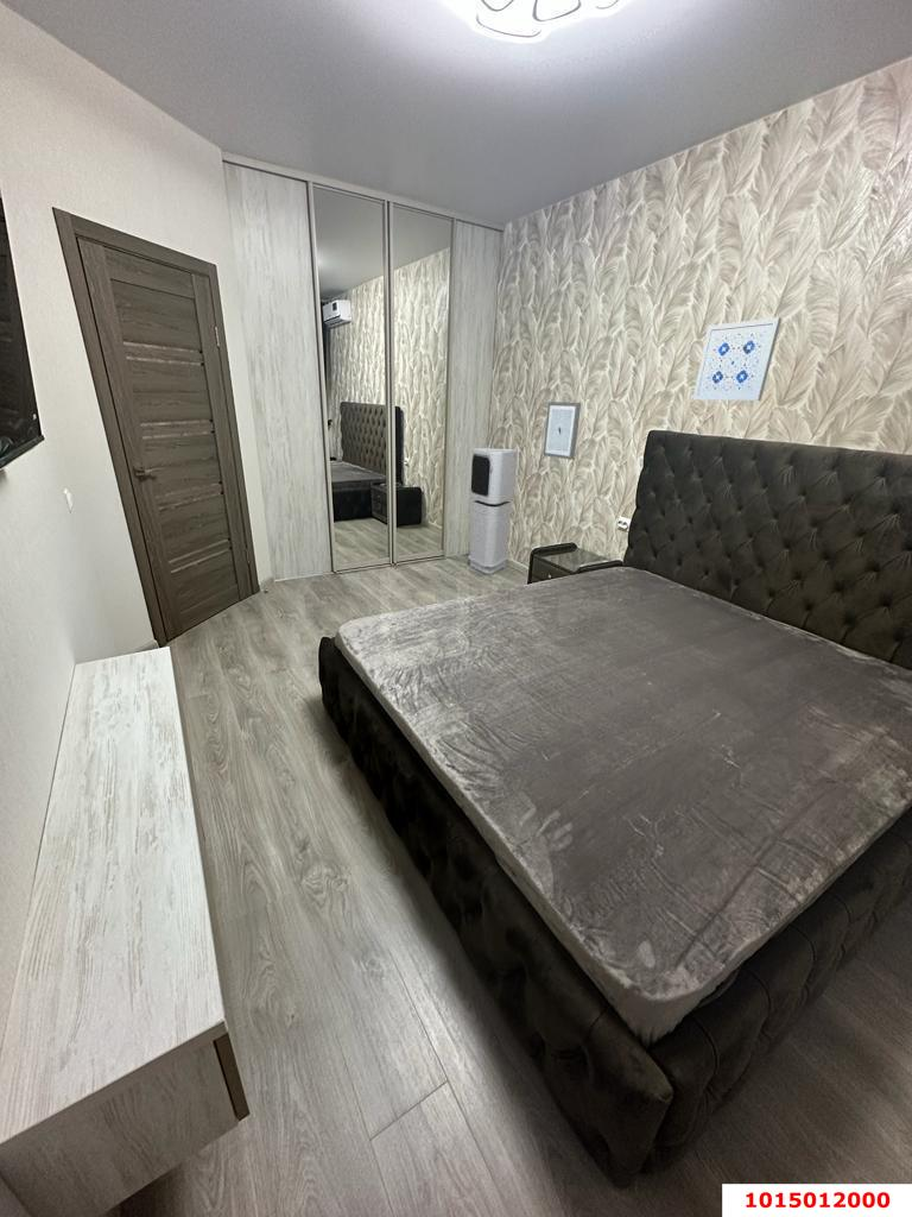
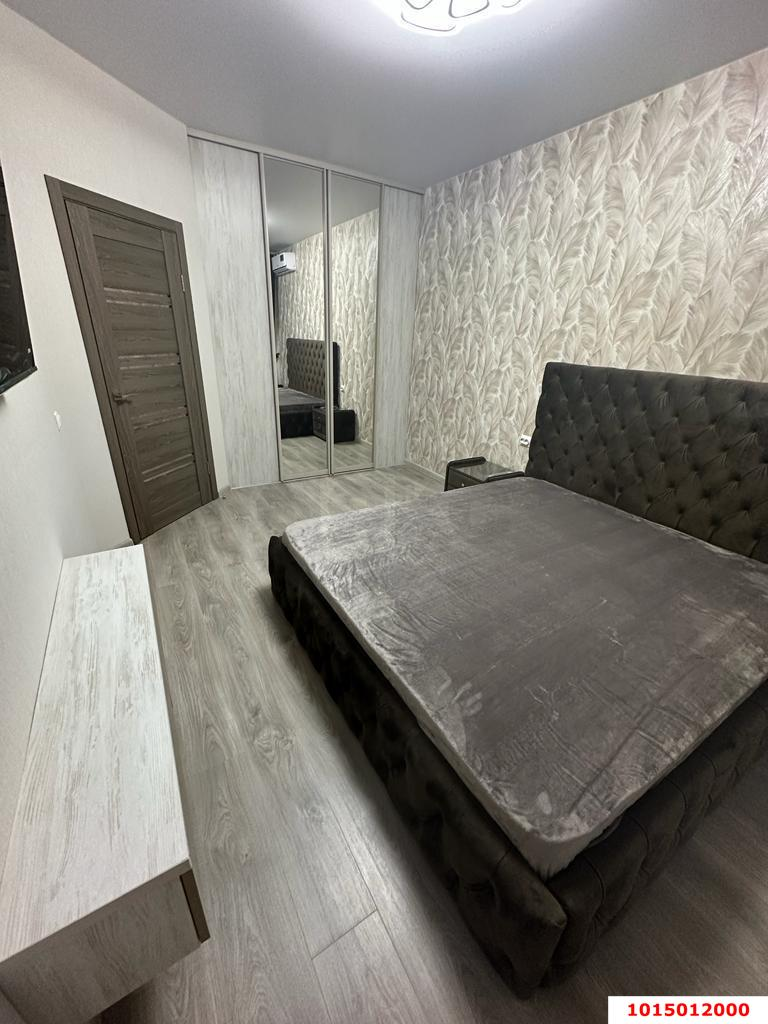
- wall art [542,401,582,461]
- wall art [692,316,783,402]
- air purifier [467,447,519,575]
